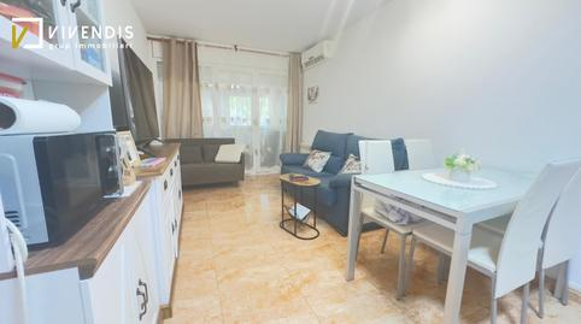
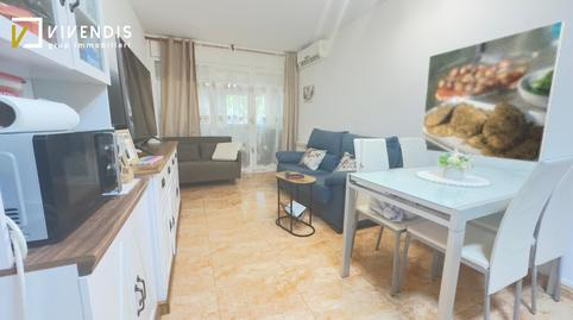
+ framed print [421,19,567,164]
